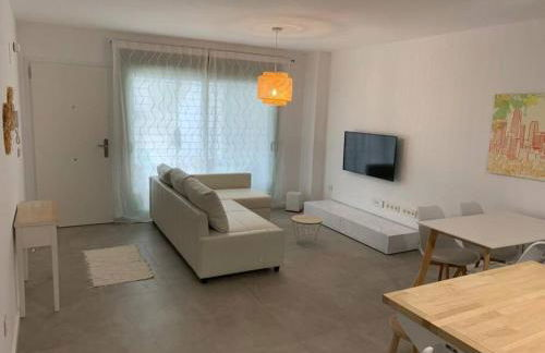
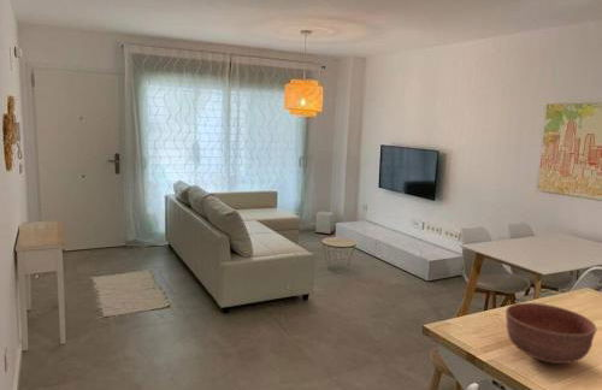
+ bowl [504,302,597,365]
